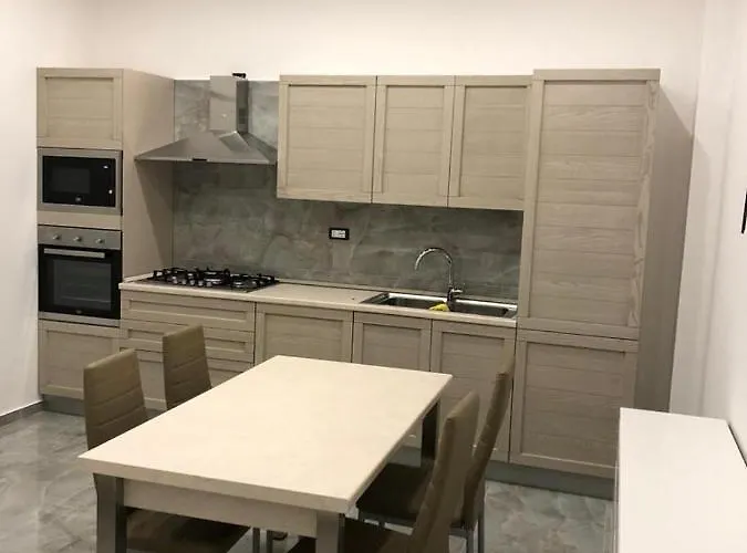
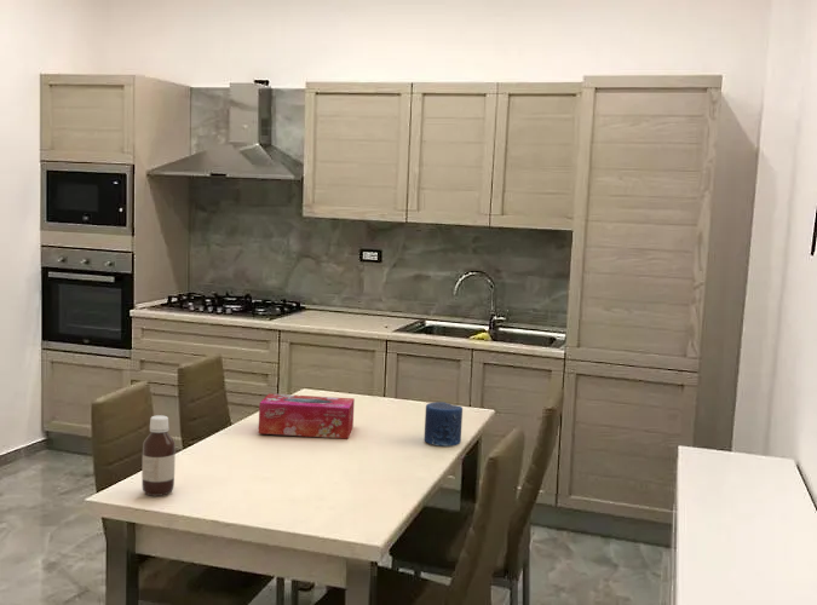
+ tissue box [258,392,356,440]
+ bottle [140,414,177,497]
+ candle [424,401,464,448]
